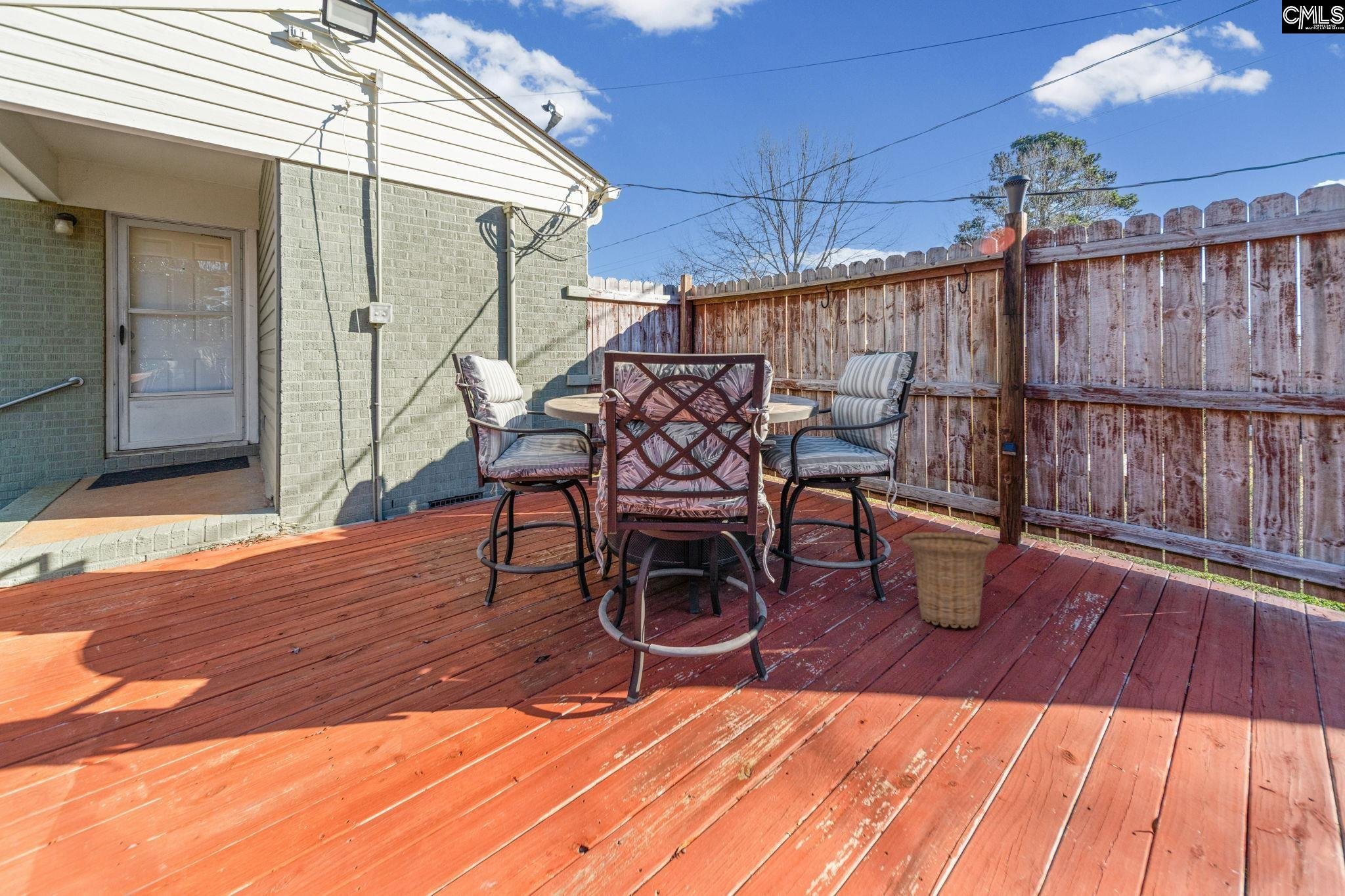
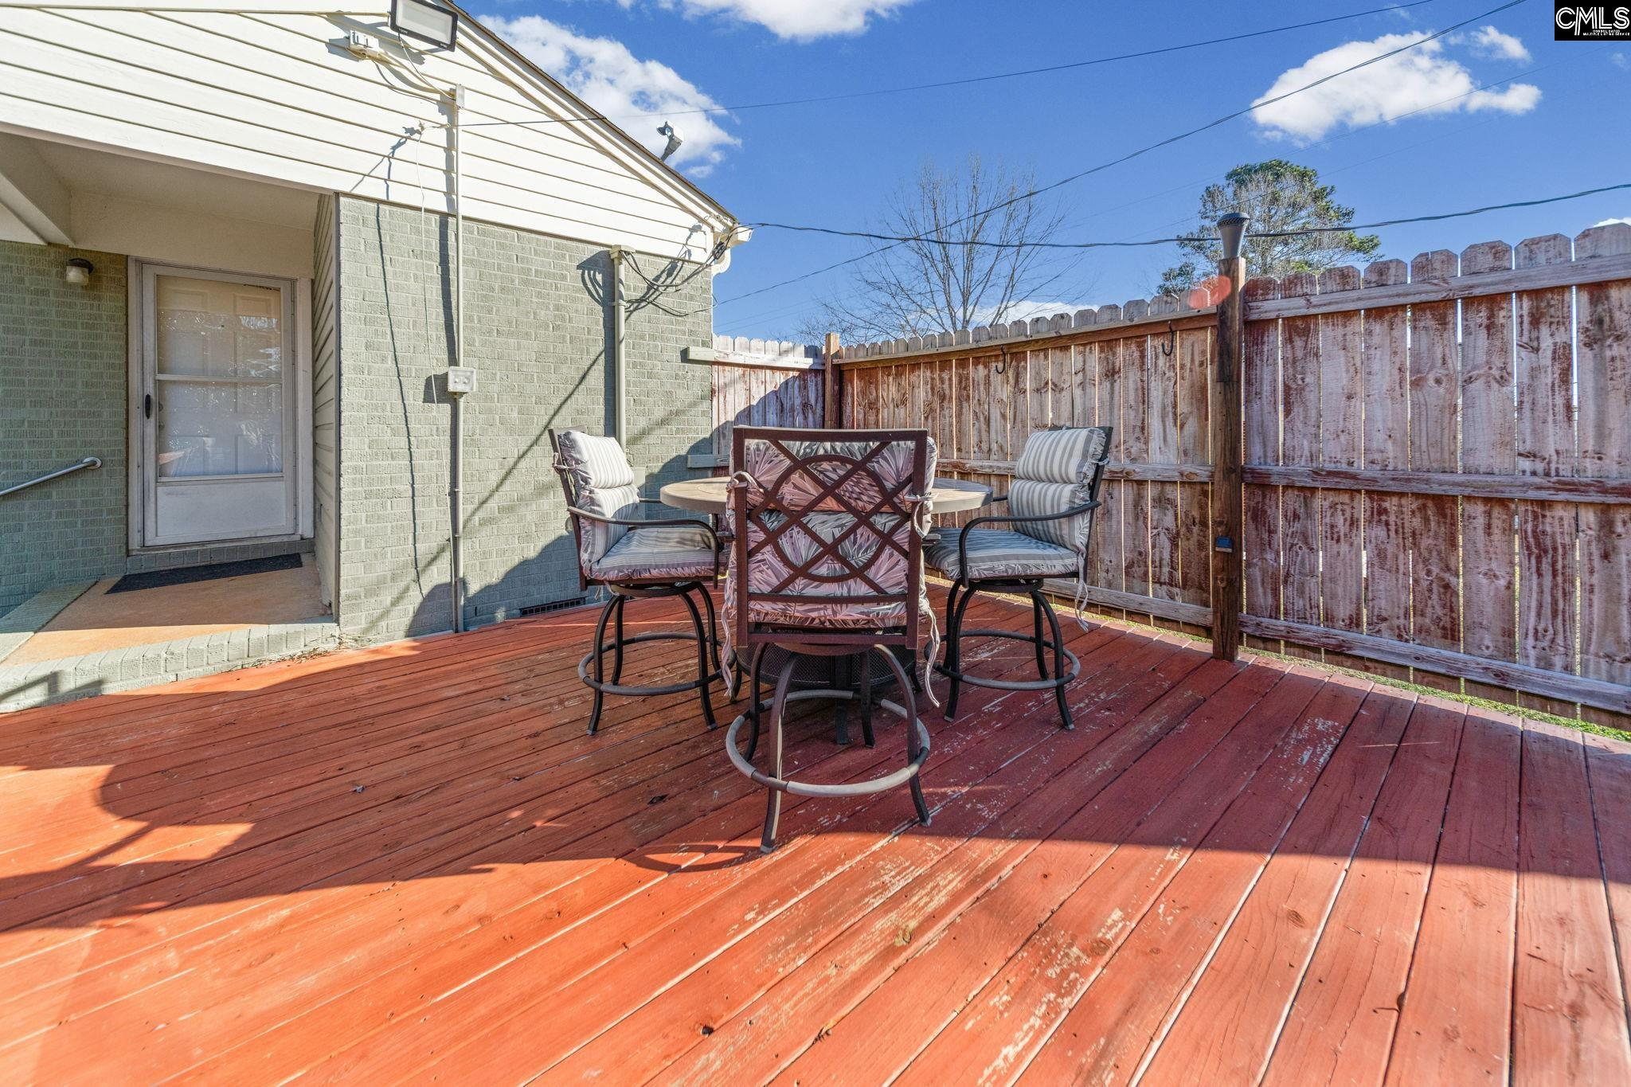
- basket [902,532,999,629]
